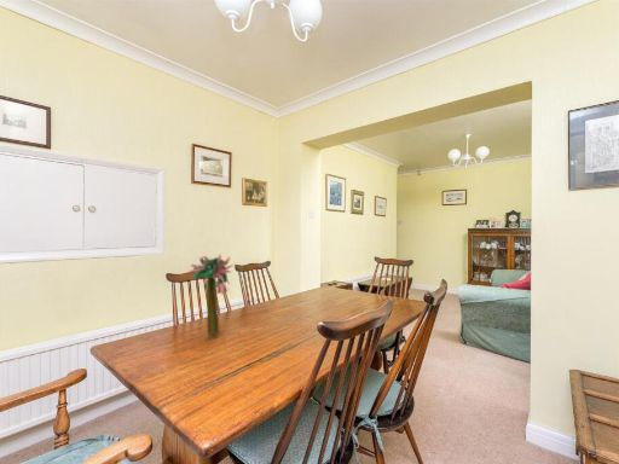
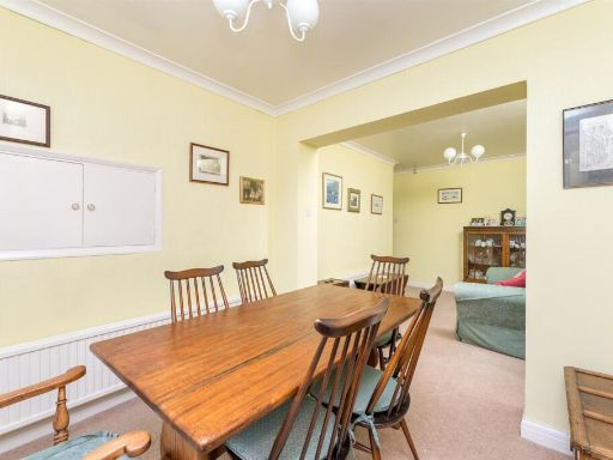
- flower bouquet [189,251,236,337]
